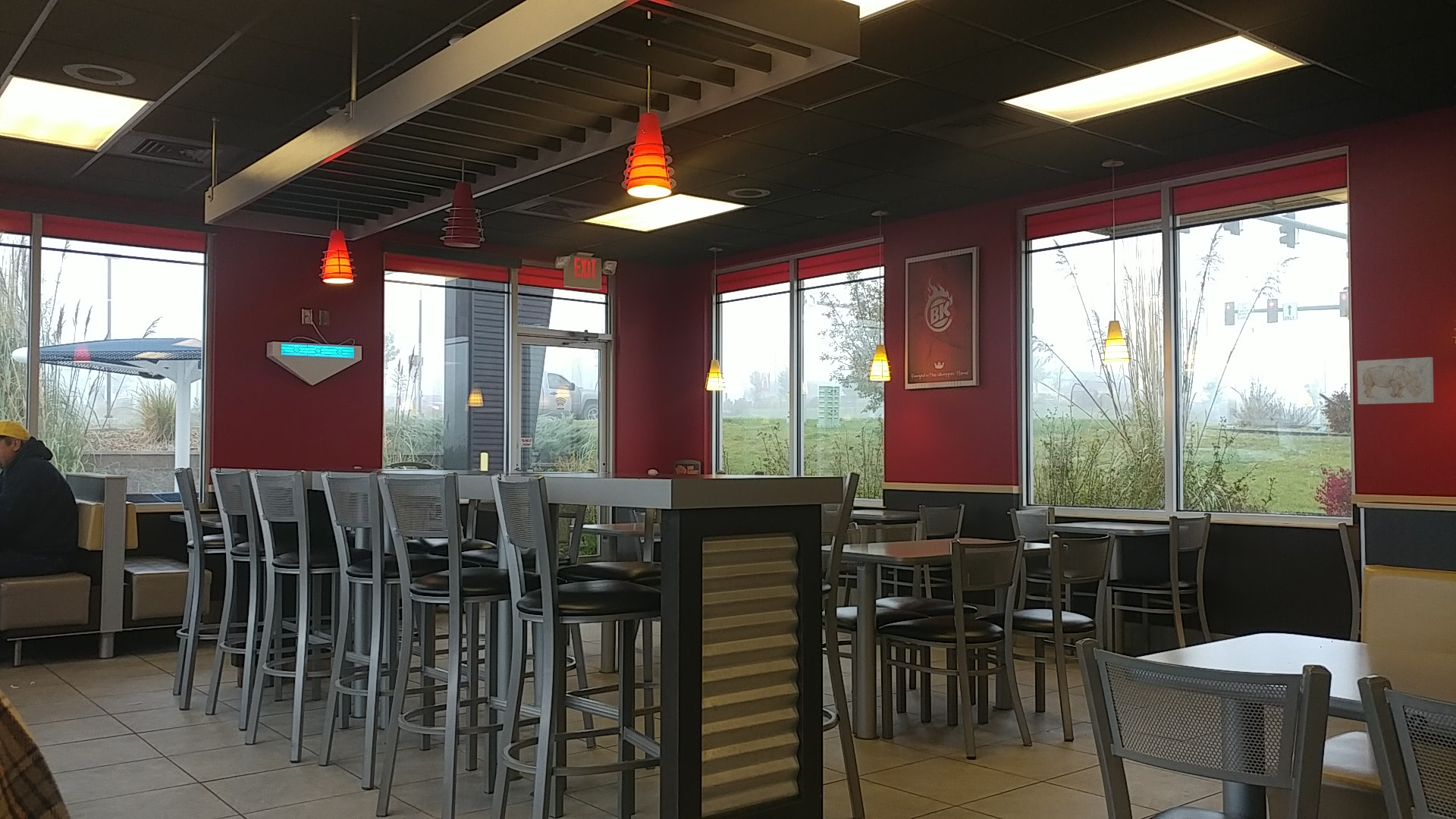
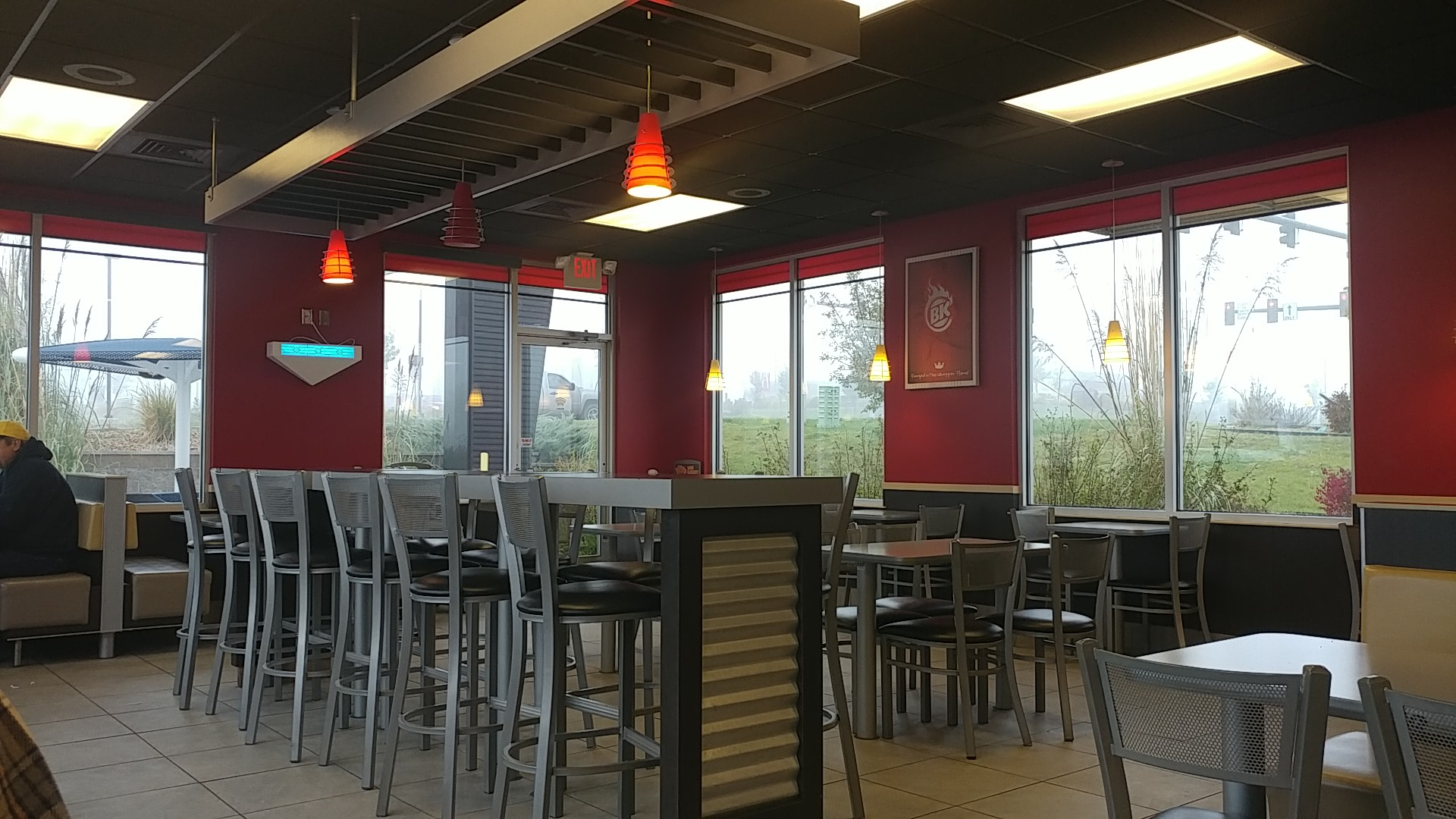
- wall art [1357,356,1434,405]
